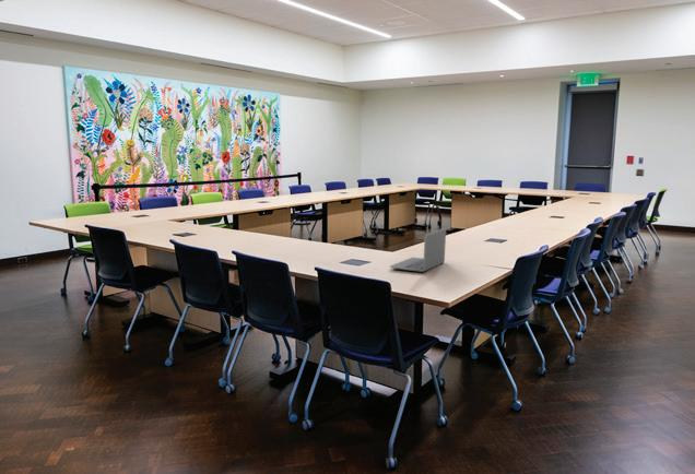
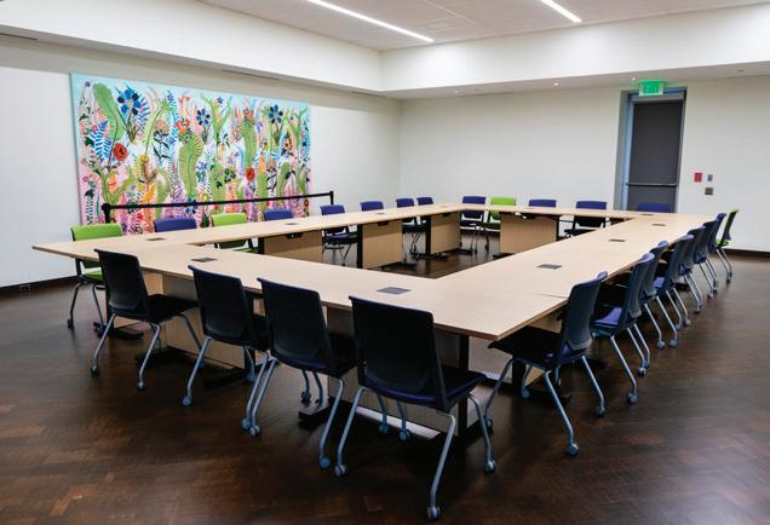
- laptop [389,227,447,273]
